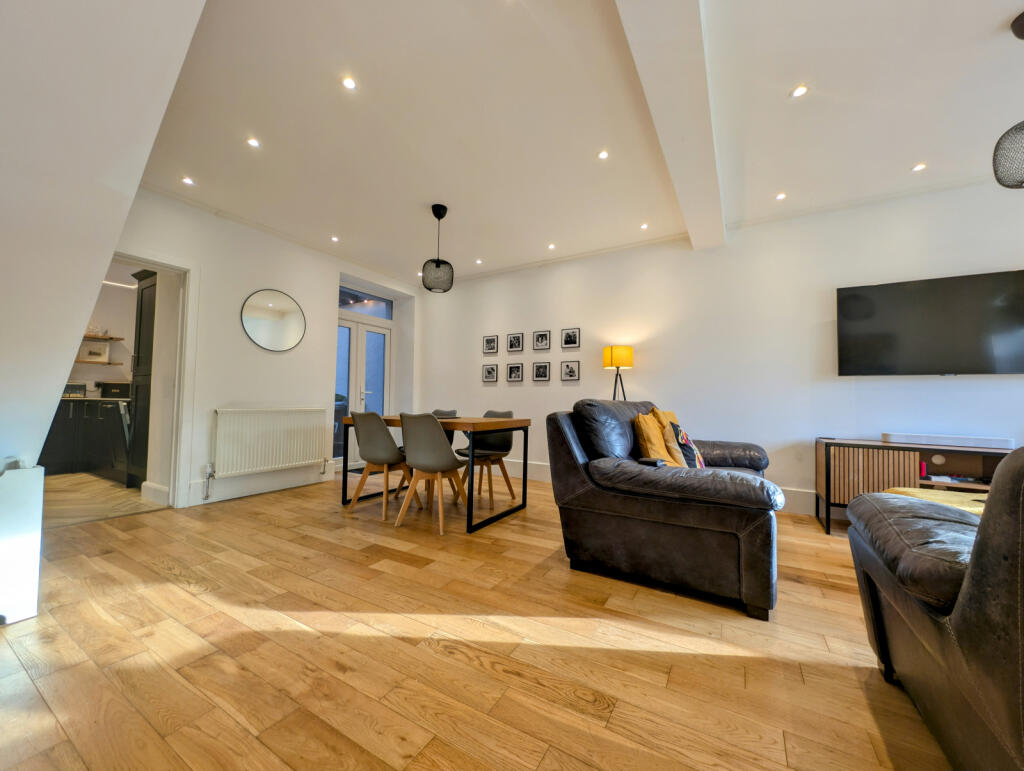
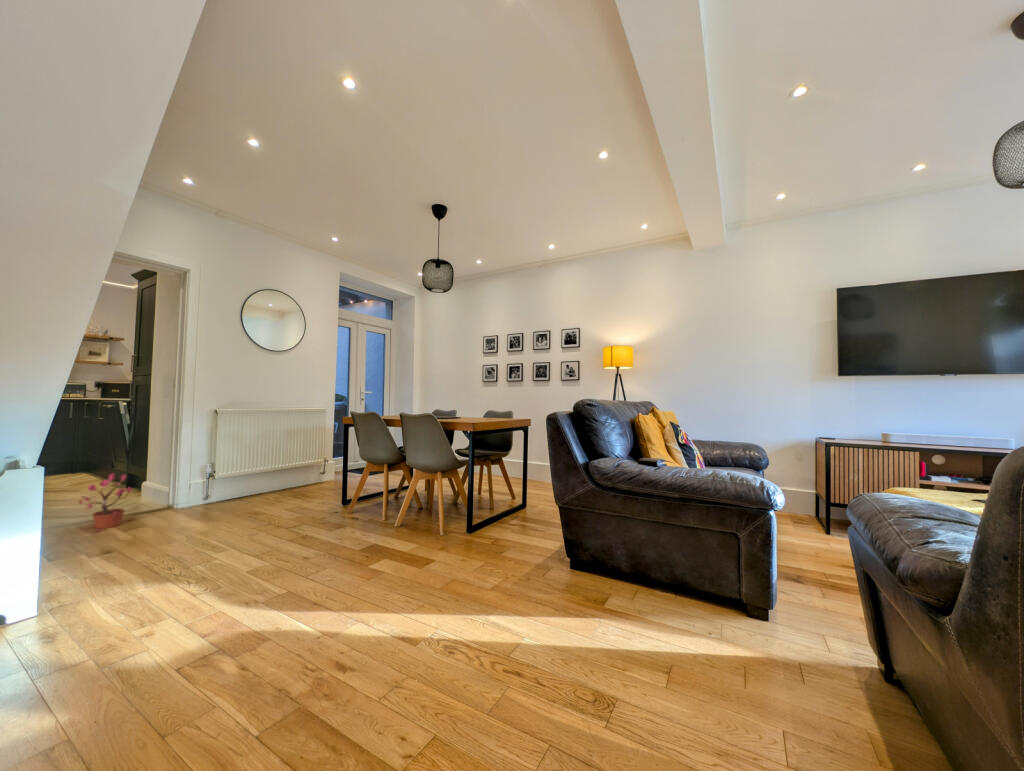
+ potted plant [76,473,135,533]
